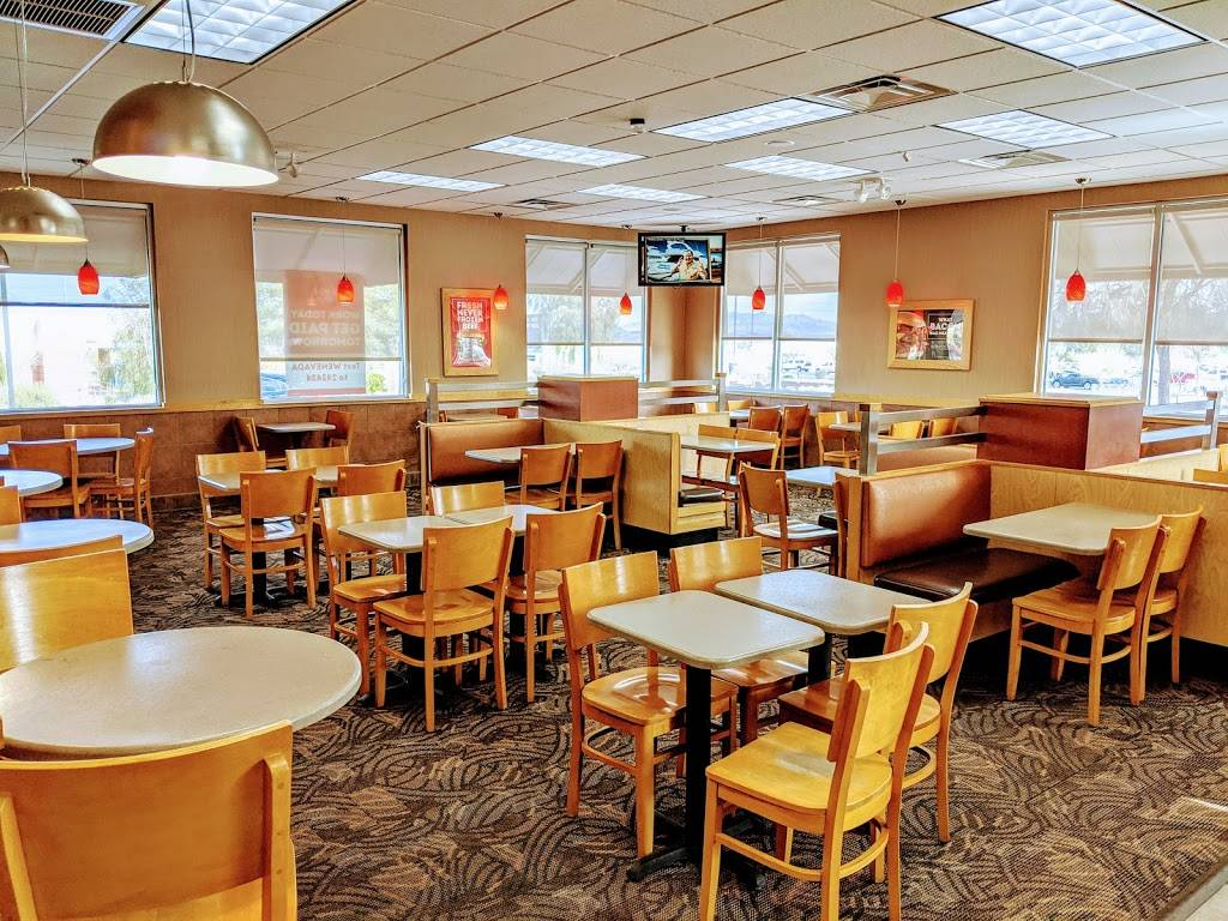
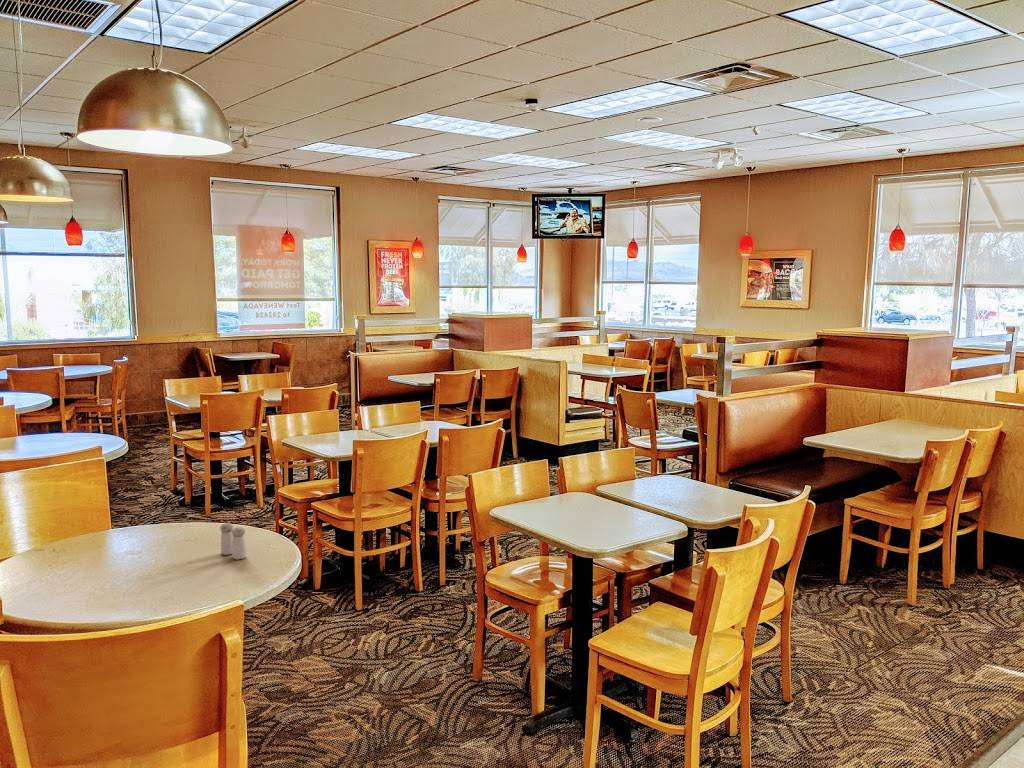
+ salt and pepper shaker [219,522,247,560]
